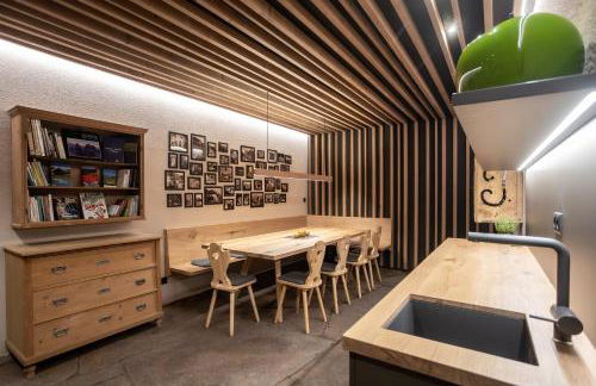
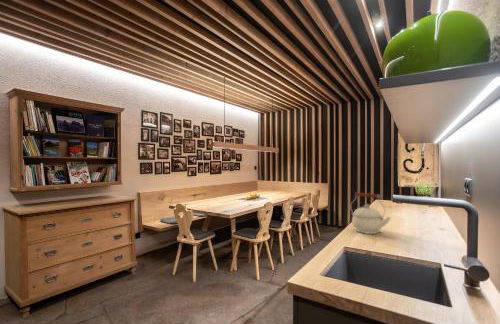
+ kettle [349,191,391,235]
